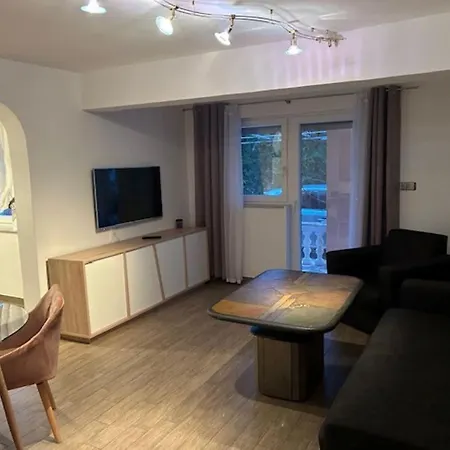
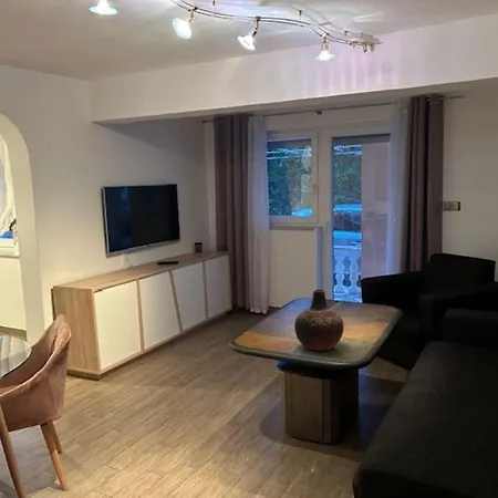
+ vase [293,289,344,352]
